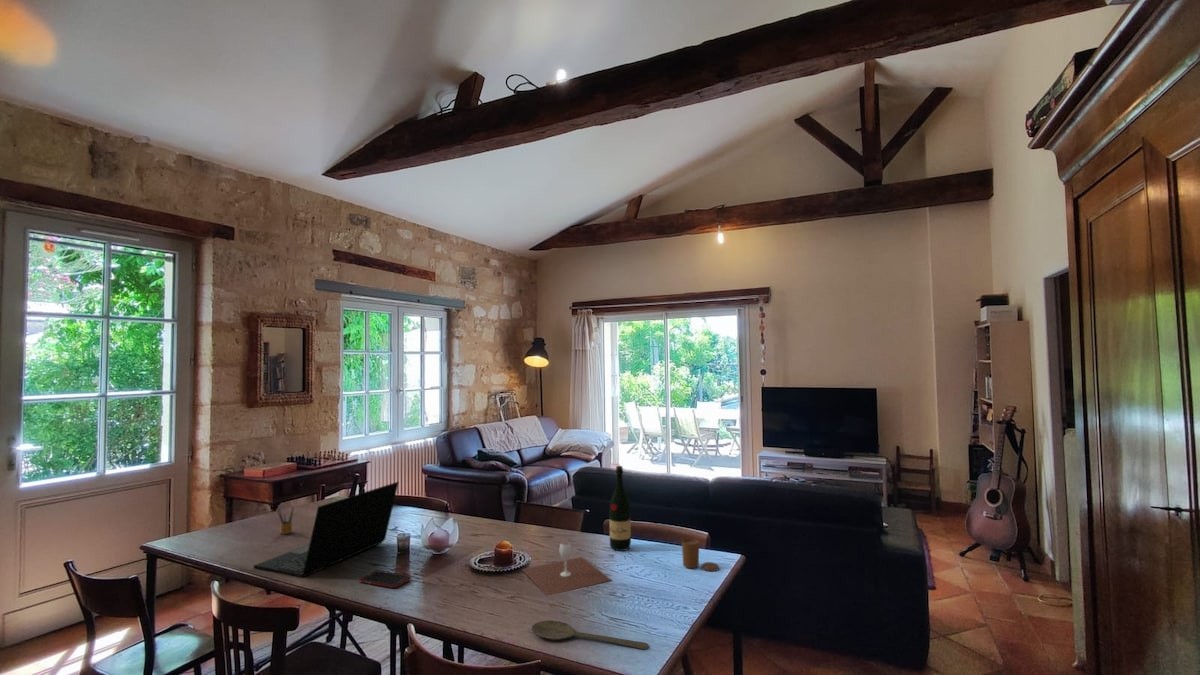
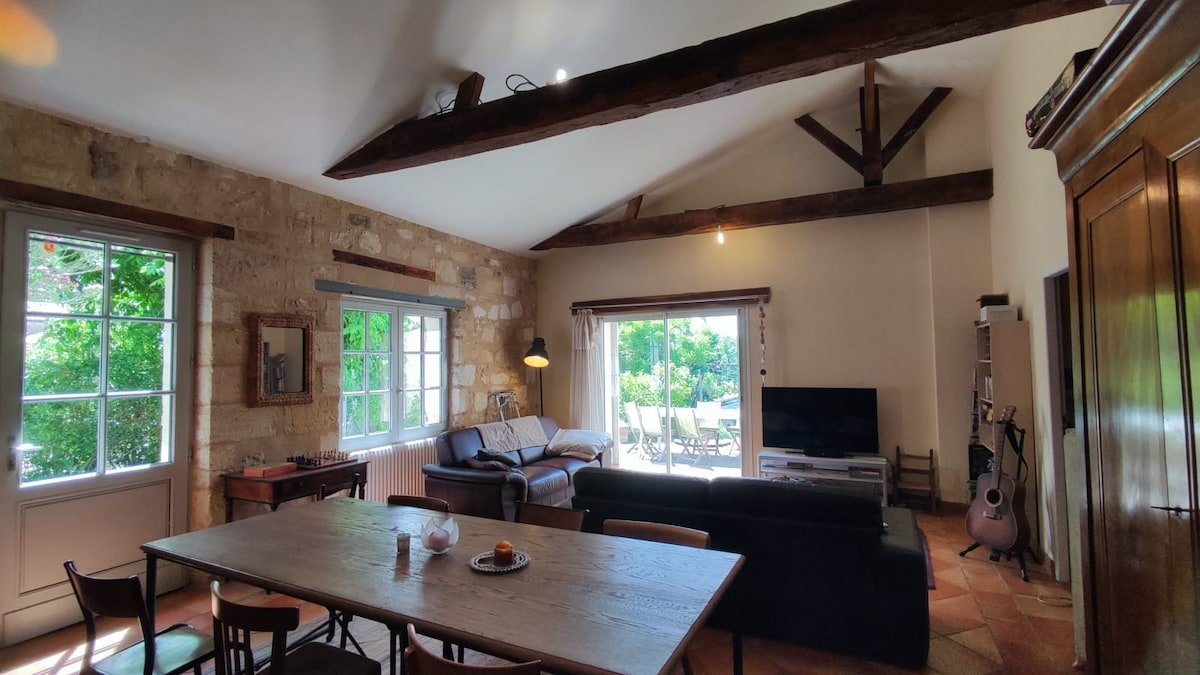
- laptop [253,481,400,578]
- pencil box [276,507,294,535]
- cell phone [358,569,412,589]
- wine glass [521,541,612,597]
- candle [681,537,720,572]
- wine bottle [608,465,632,552]
- wooden spoon [530,619,650,650]
